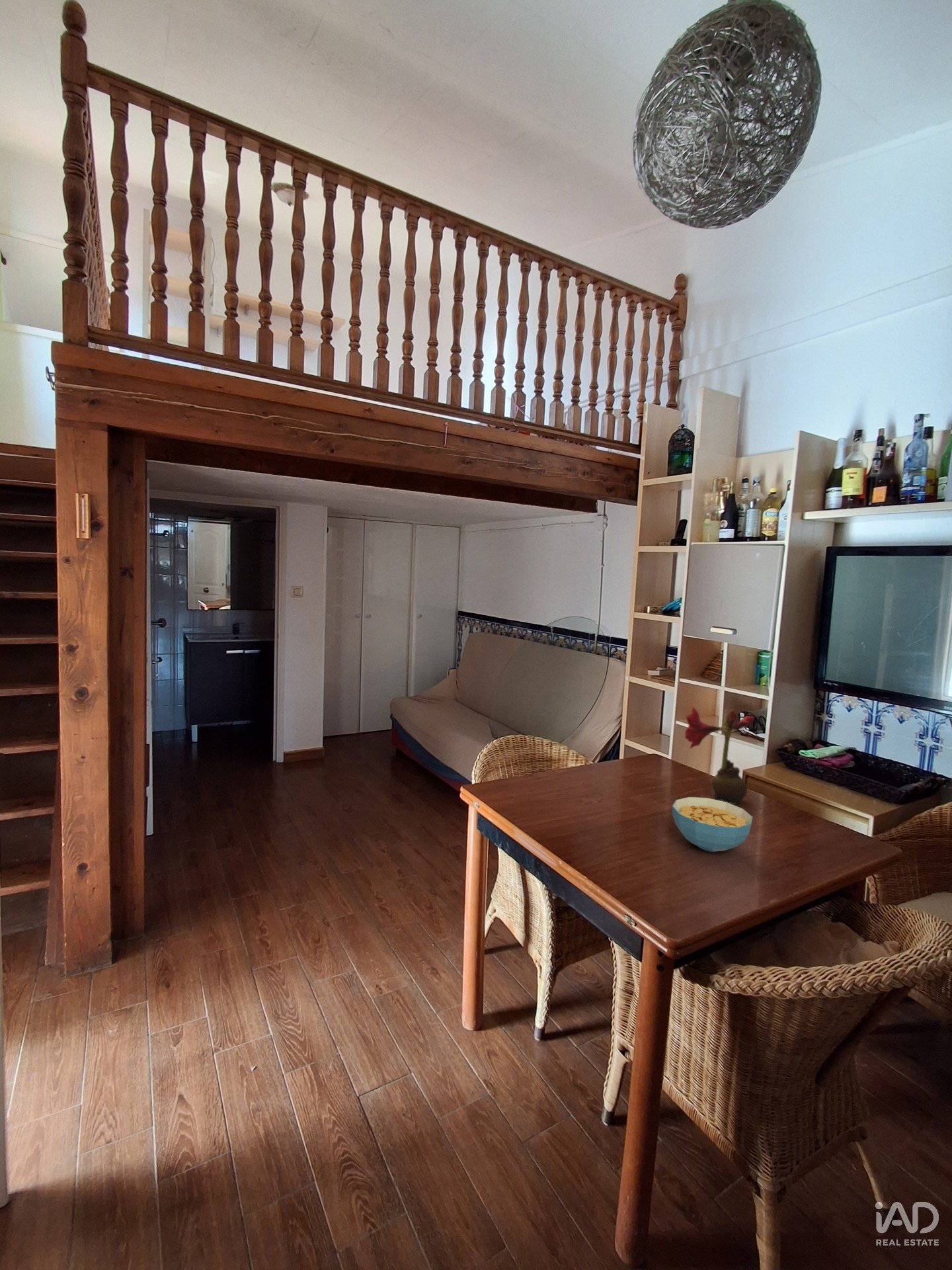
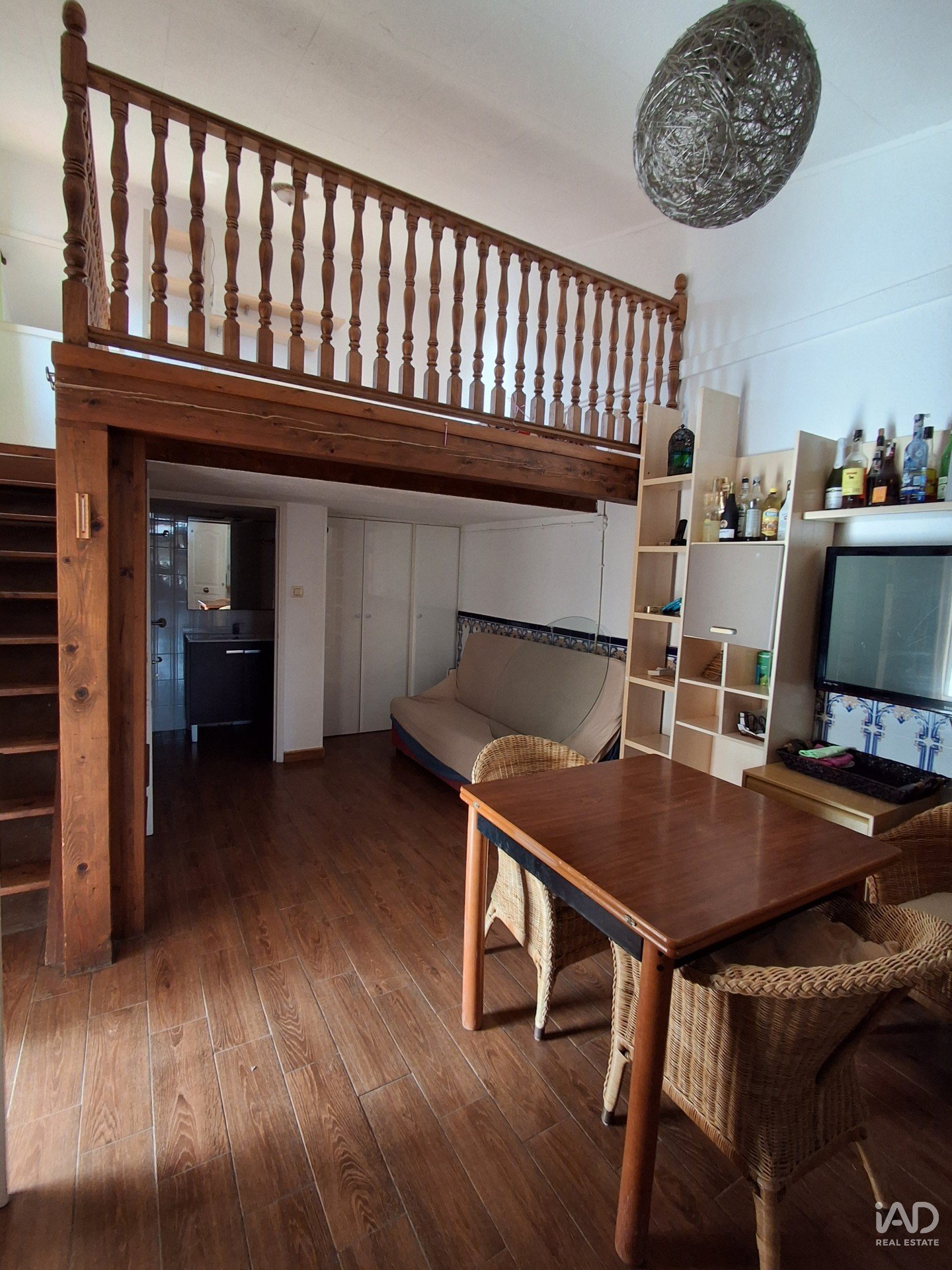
- flower [684,706,755,805]
- cereal bowl [672,796,754,853]
